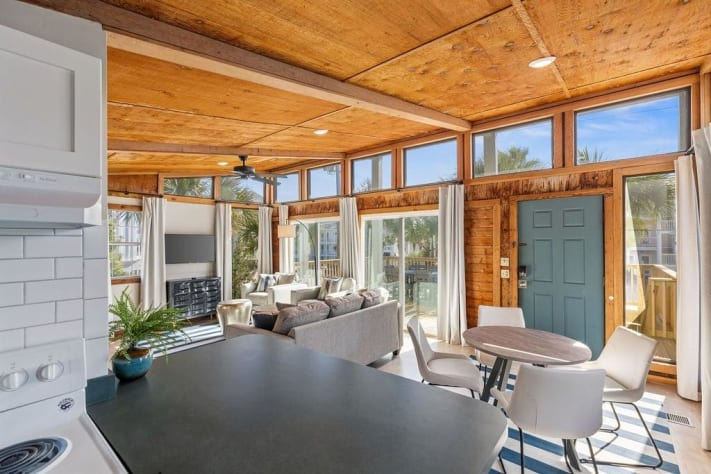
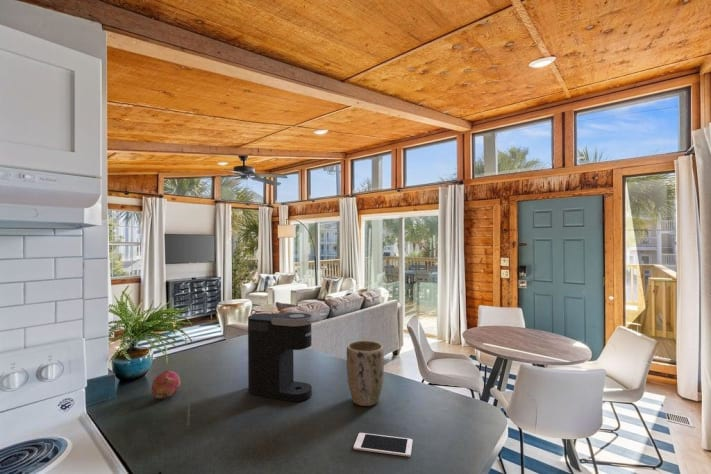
+ fruit [150,369,182,400]
+ coffee maker [247,311,314,403]
+ cell phone [353,432,413,458]
+ plant pot [346,340,385,407]
